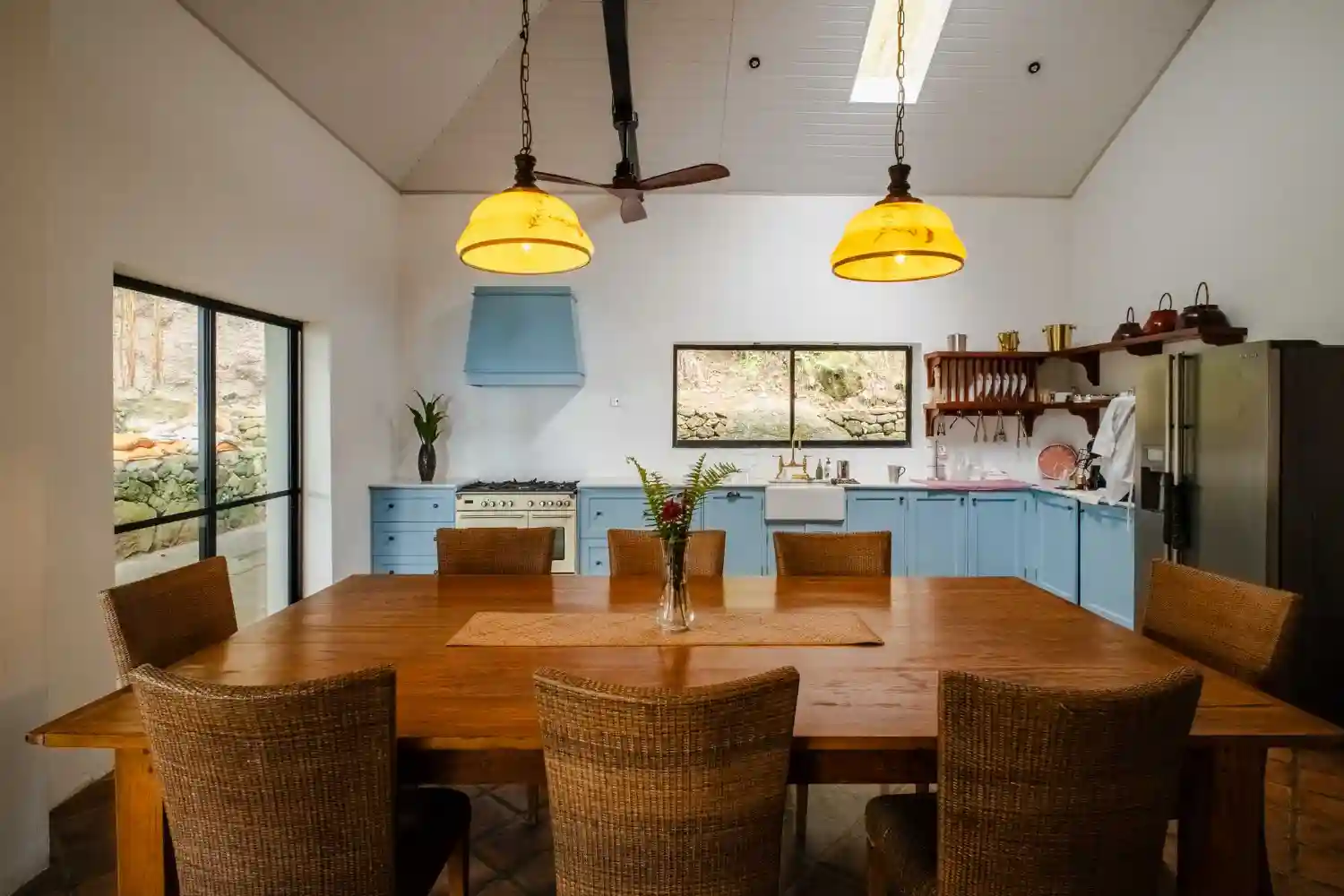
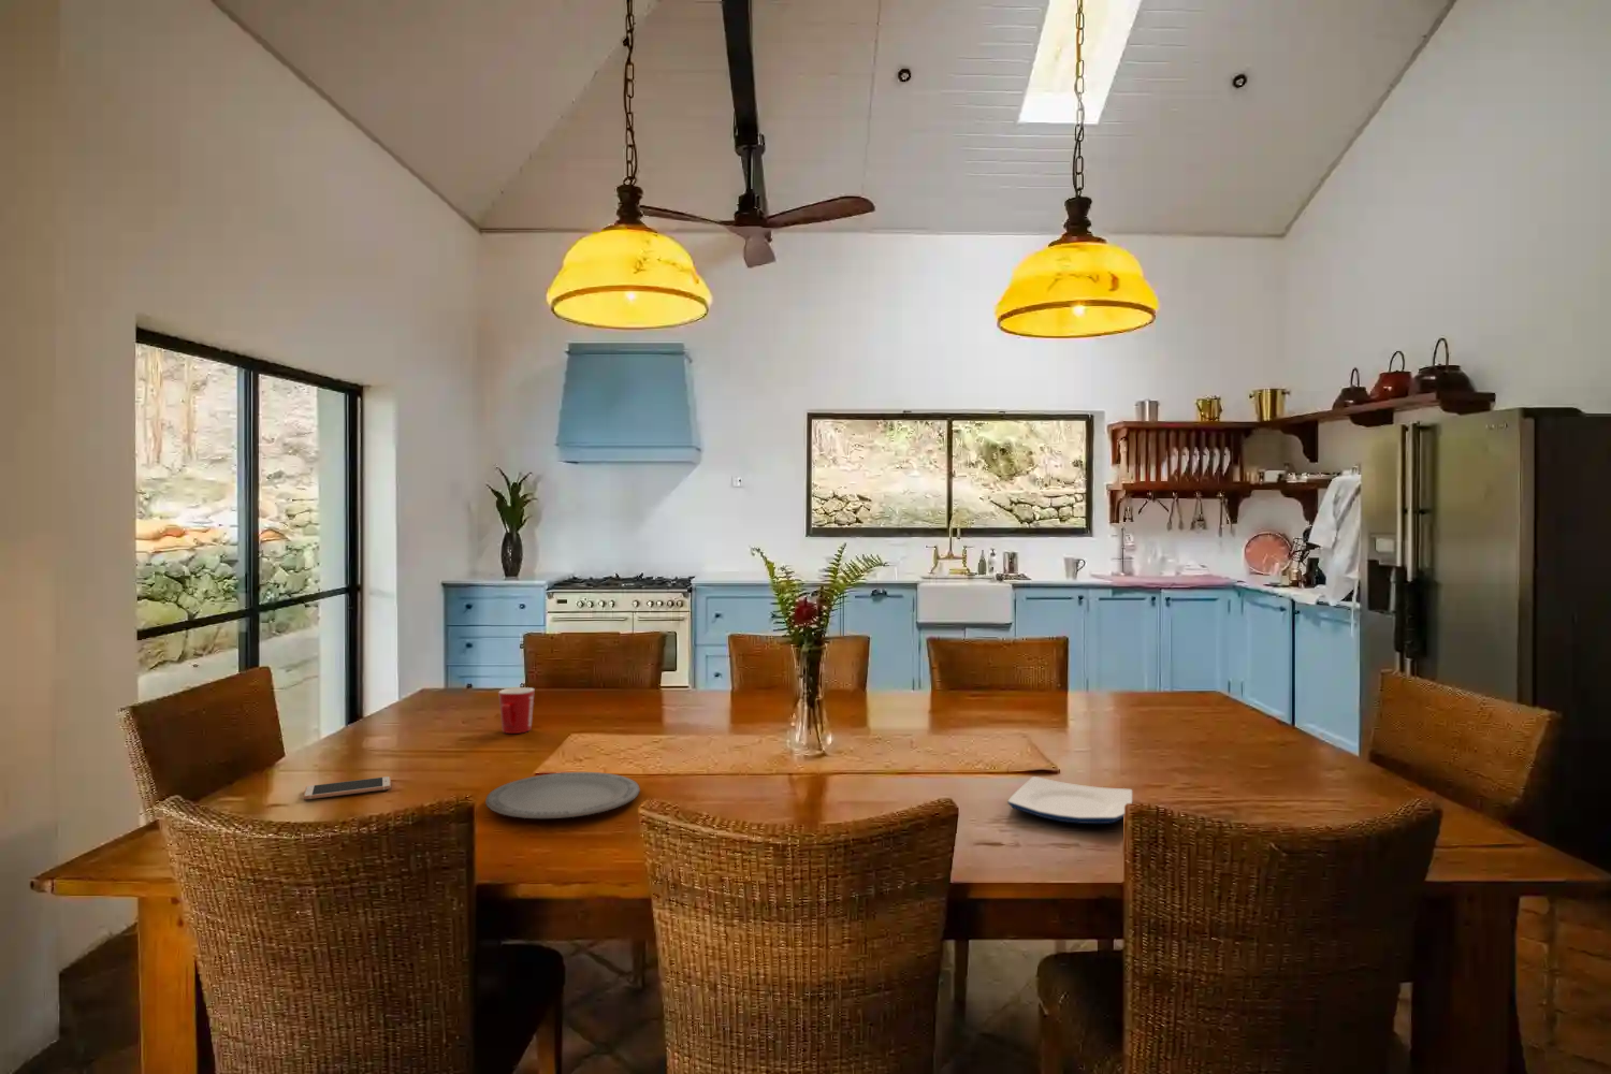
+ smartphone [302,776,392,801]
+ plate [484,771,641,820]
+ mug [497,687,536,735]
+ plate [1007,776,1133,825]
